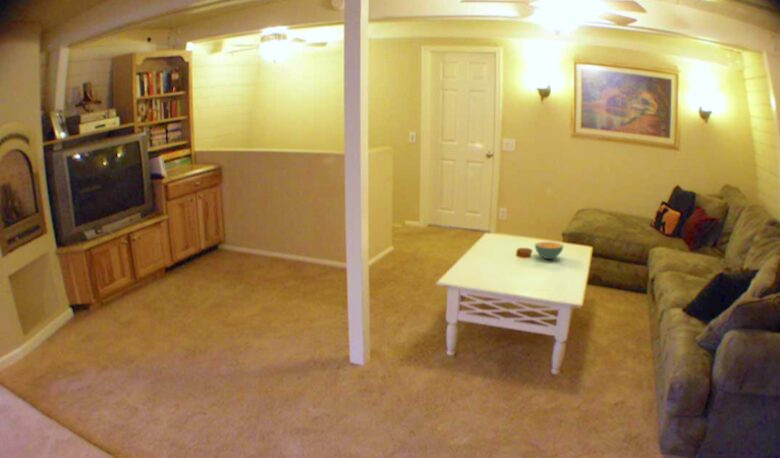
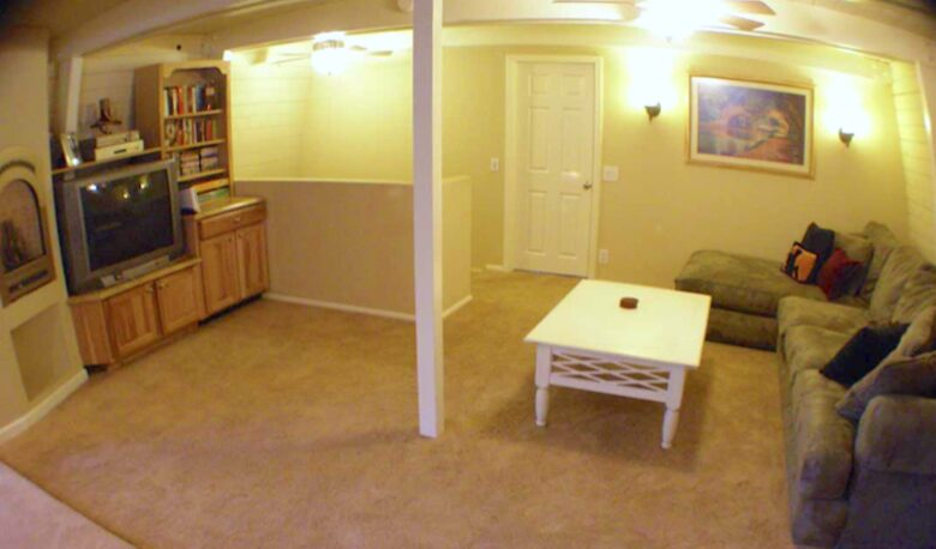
- cereal bowl [534,241,565,260]
